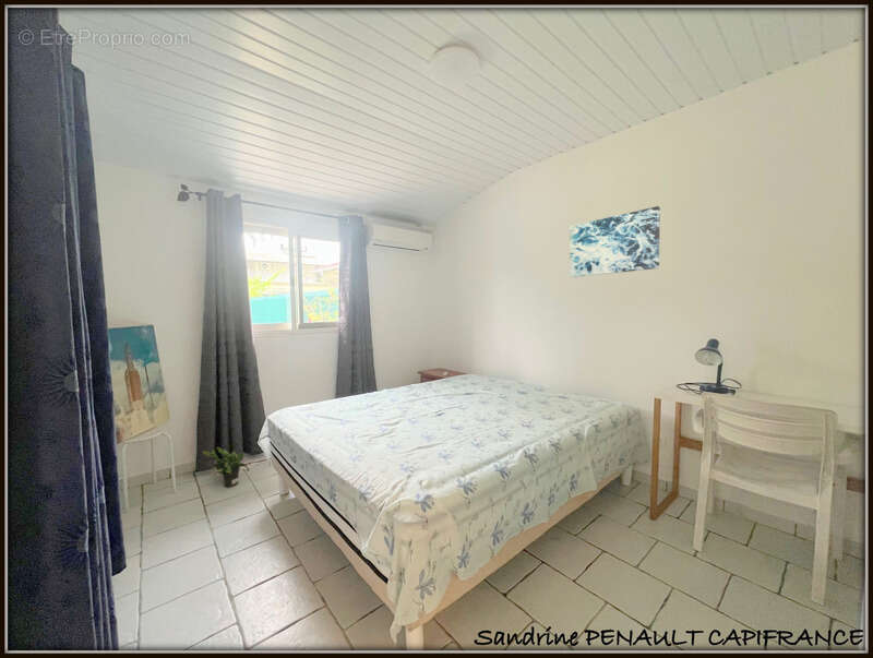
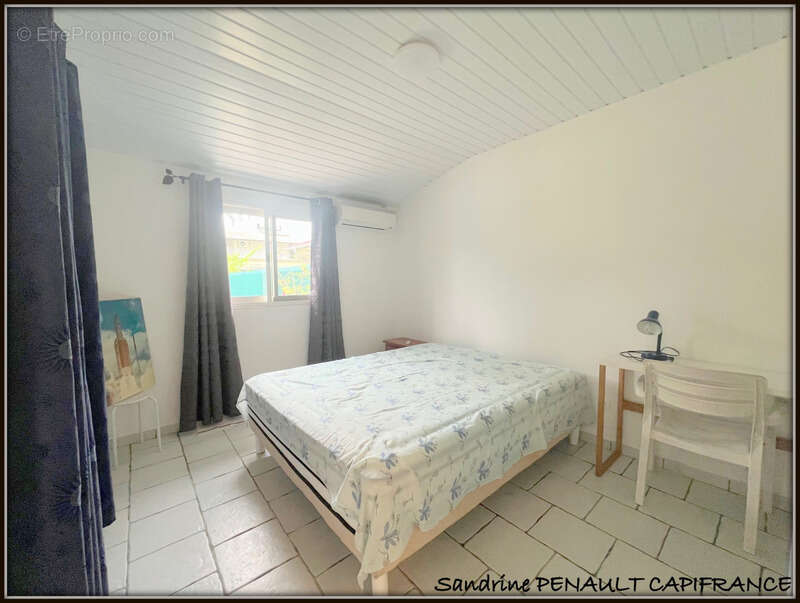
- wall art [569,205,661,278]
- potted plant [202,446,250,489]
